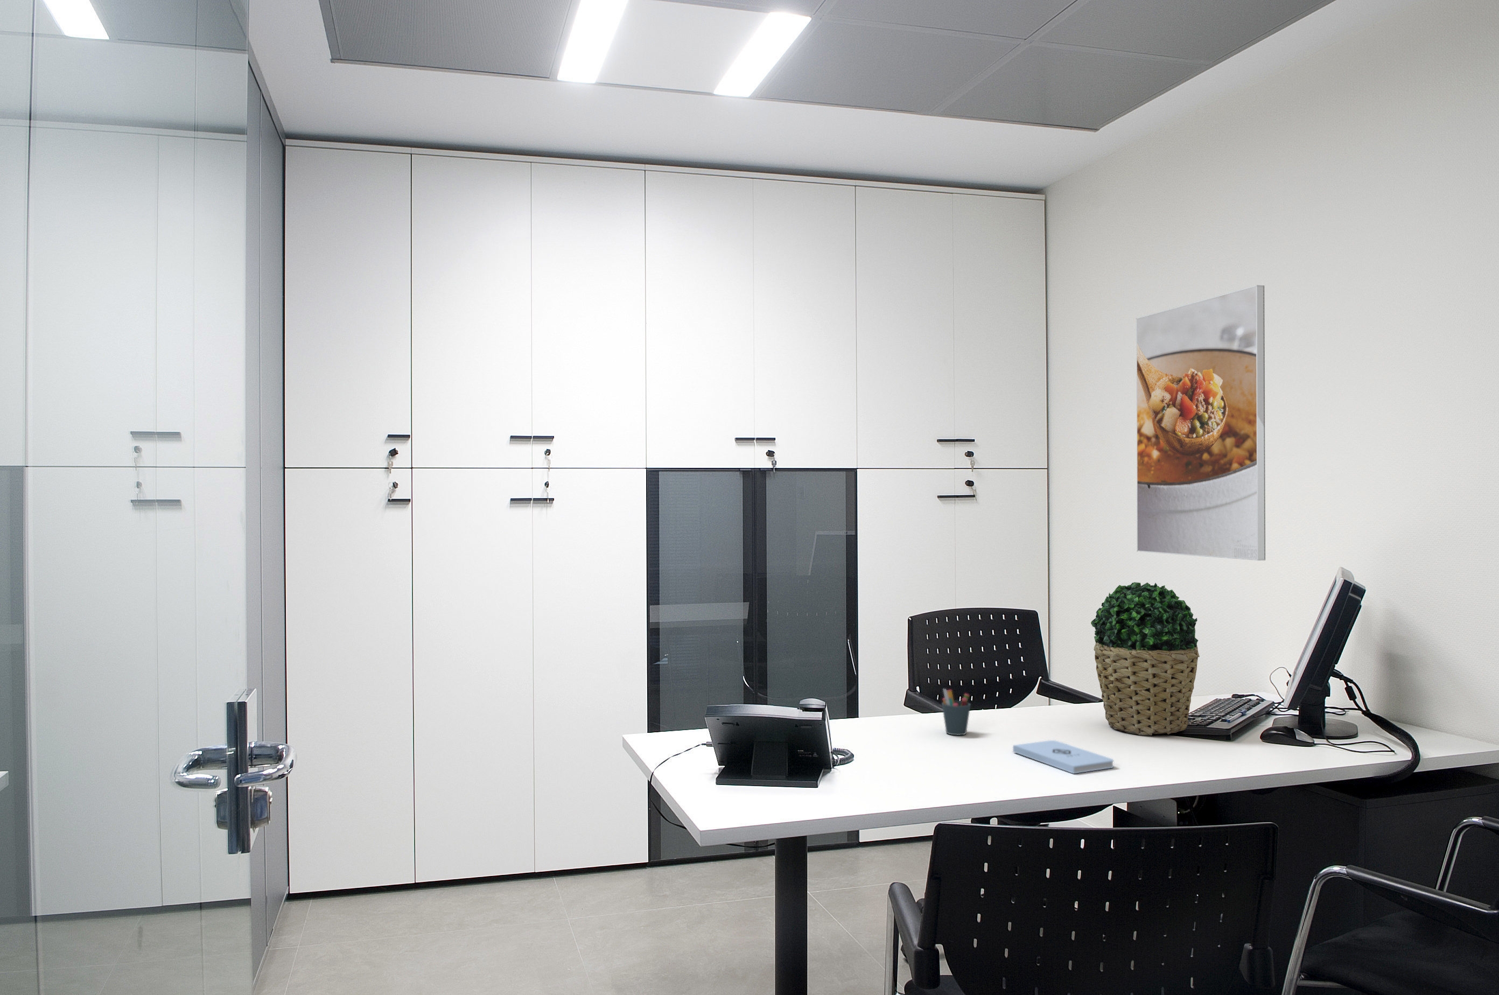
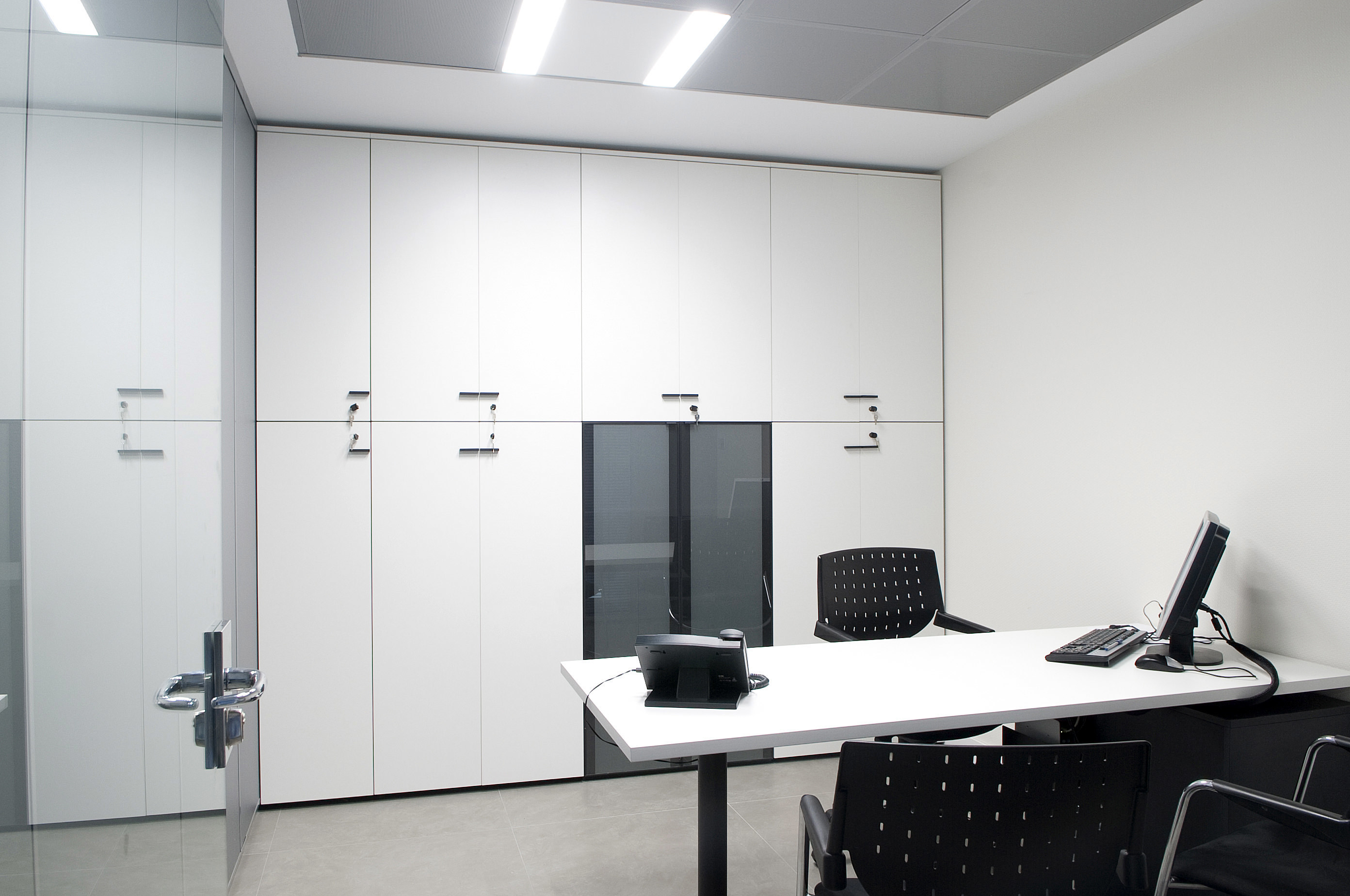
- pen holder [942,689,972,736]
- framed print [1136,284,1266,561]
- notepad [1013,740,1114,774]
- potted plant [1090,582,1200,735]
